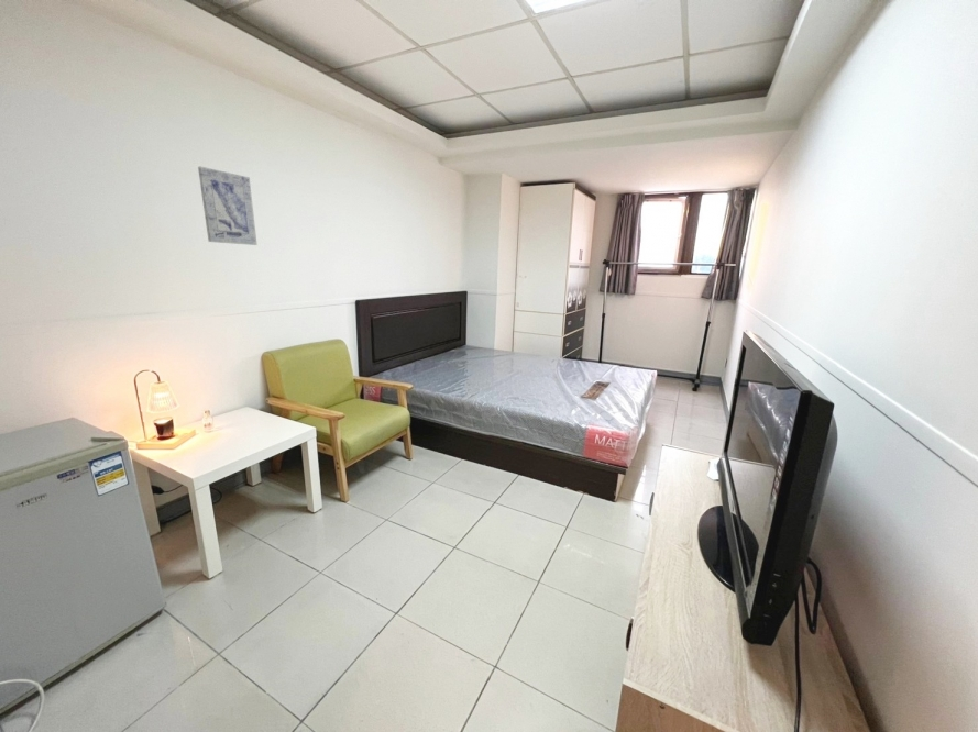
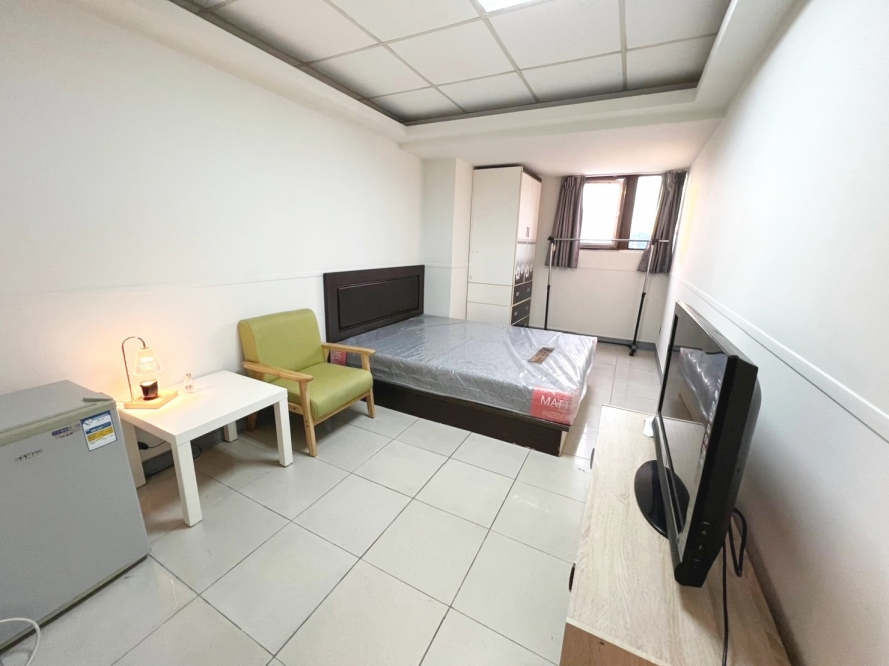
- wall art [197,166,259,246]
